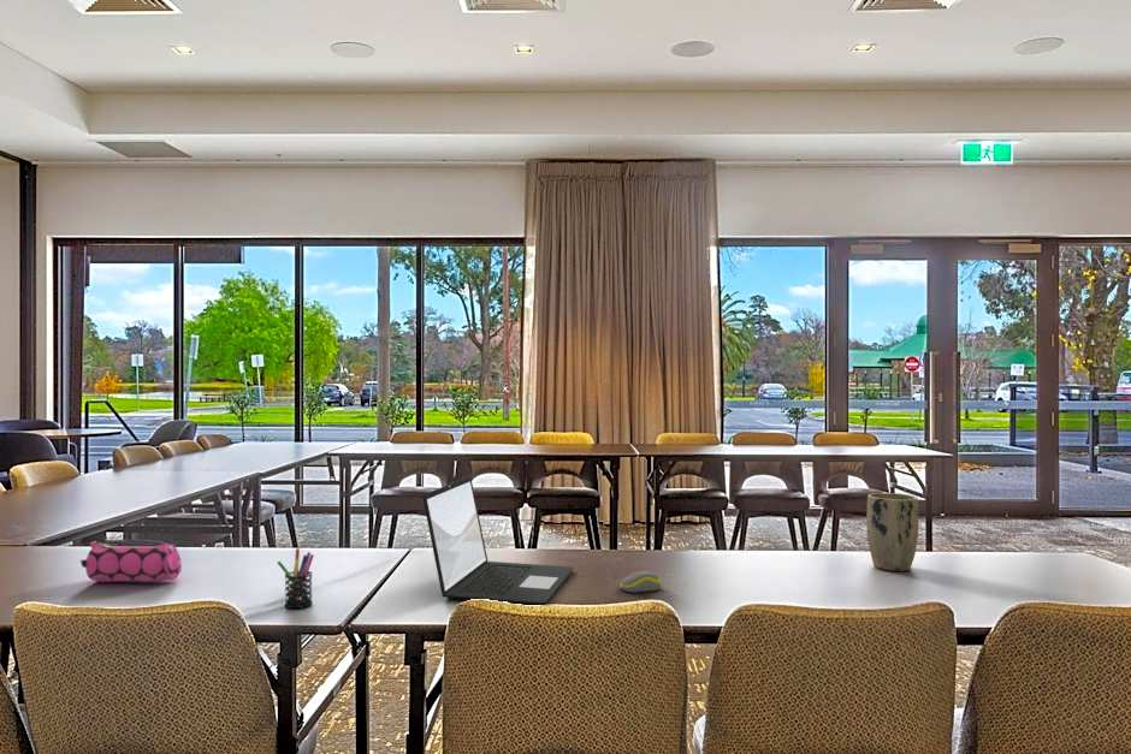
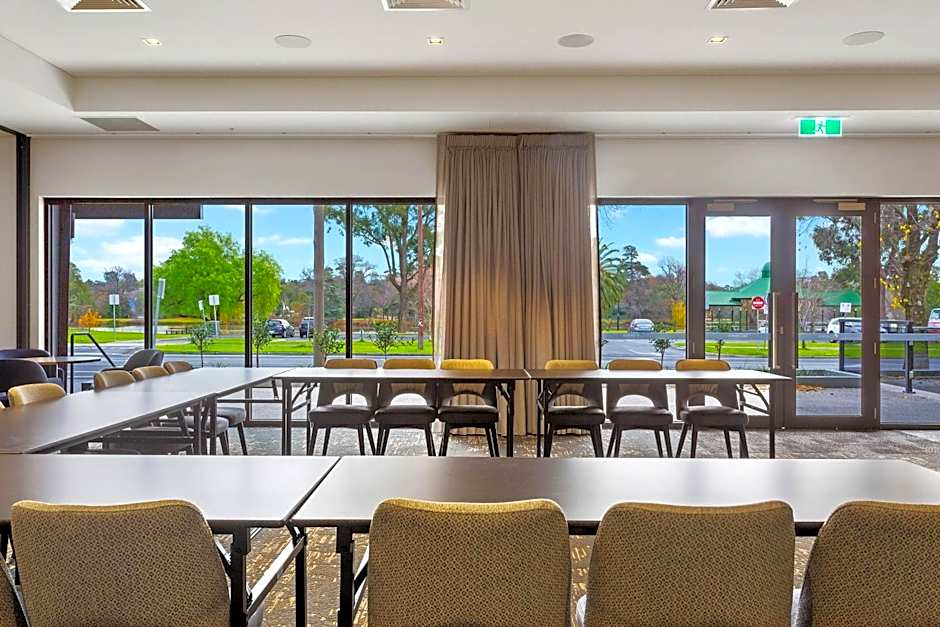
- computer mouse [618,570,663,593]
- pen holder [277,547,315,610]
- plant pot [865,492,919,572]
- pencil case [79,540,183,583]
- laptop [422,476,575,605]
